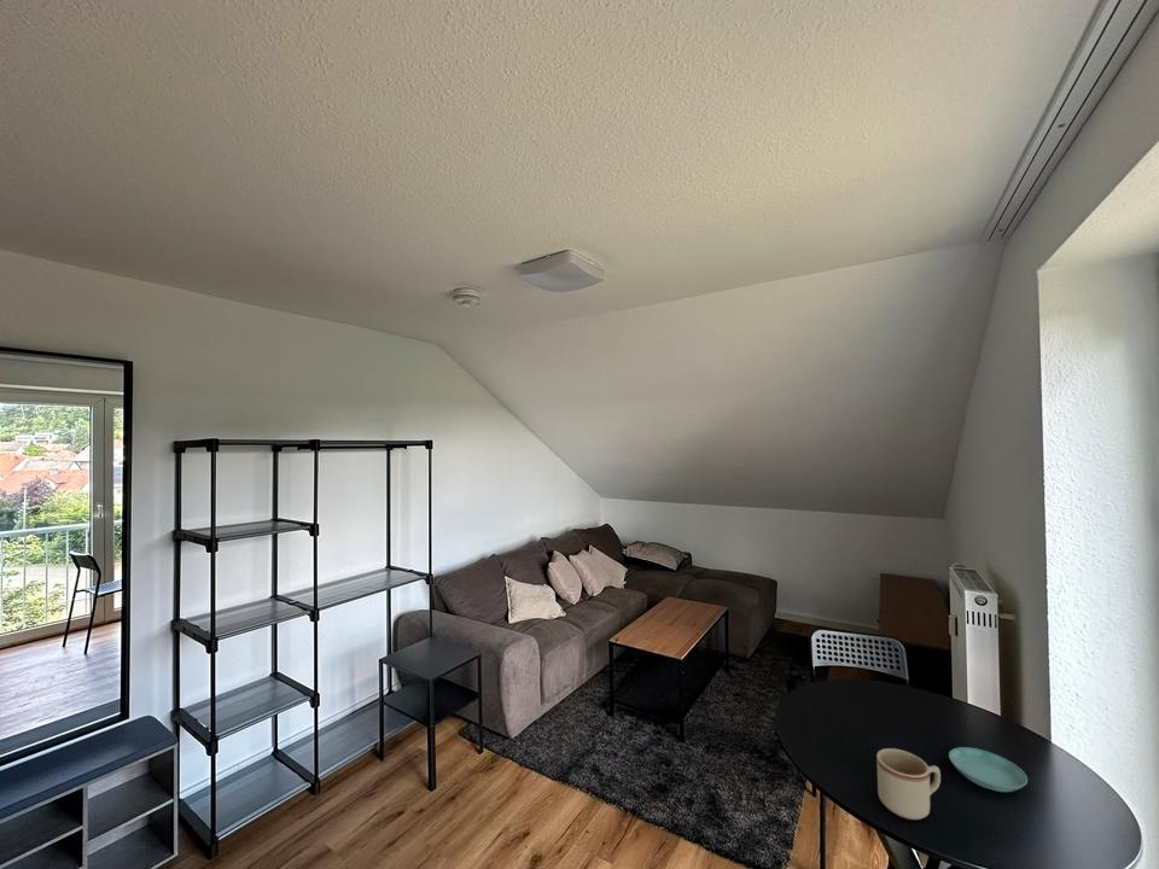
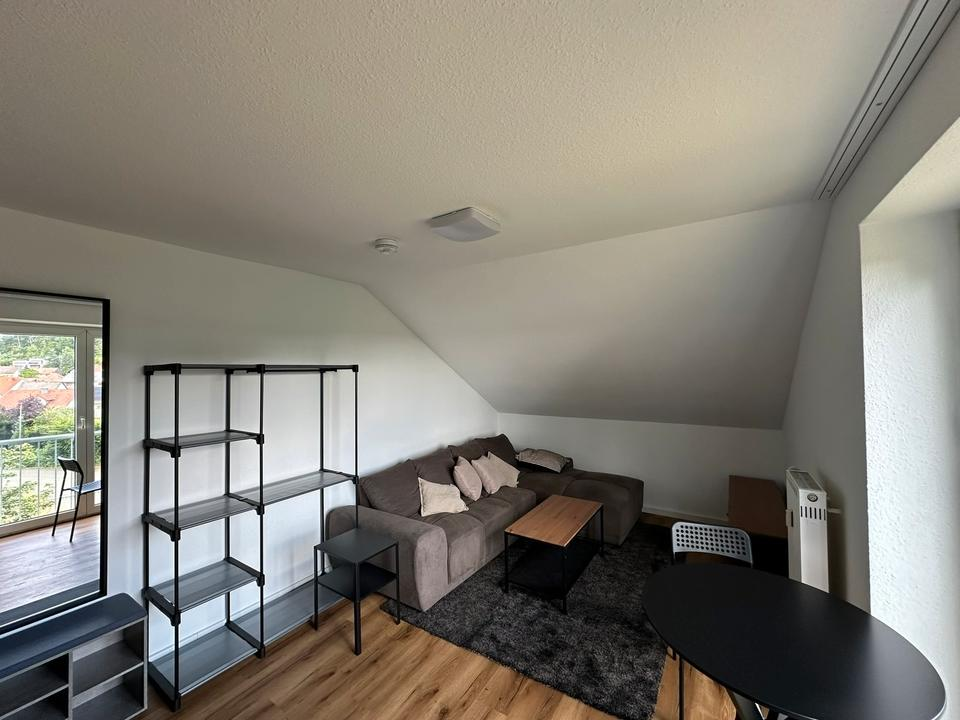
- saucer [948,746,1029,793]
- mug [875,747,942,821]
